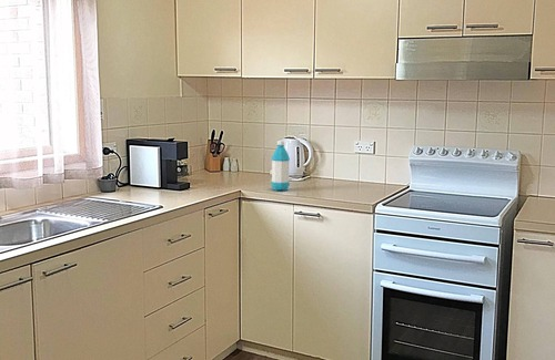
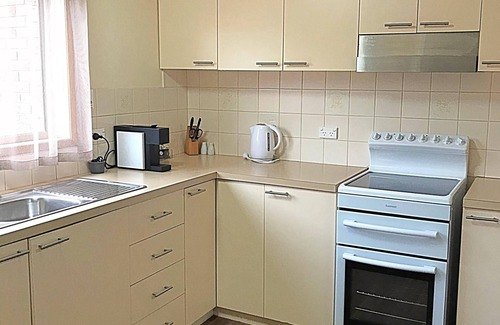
- water bottle [271,140,291,192]
